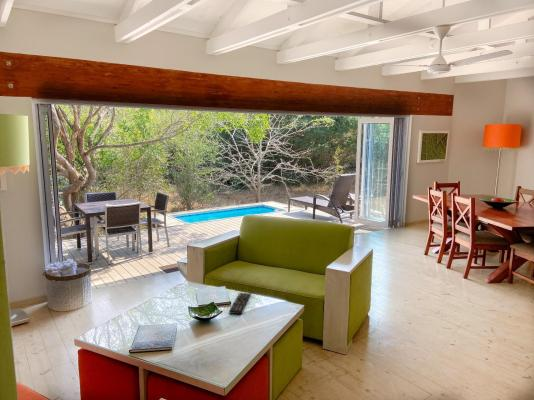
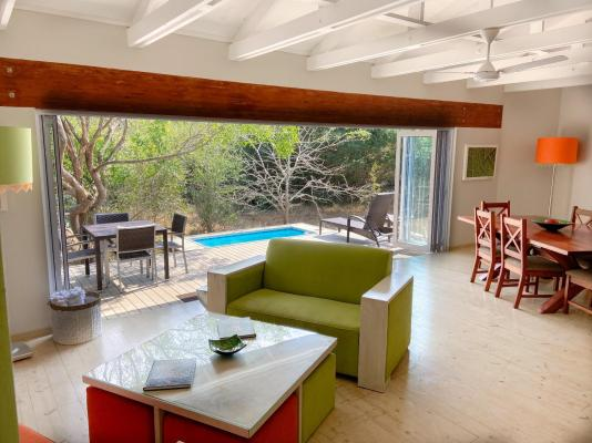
- remote control [228,292,252,315]
